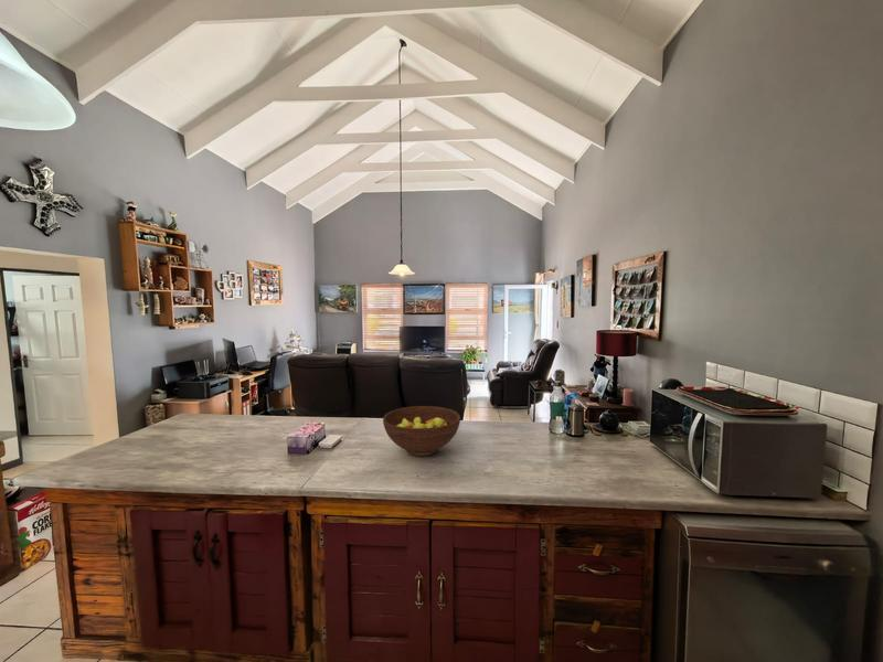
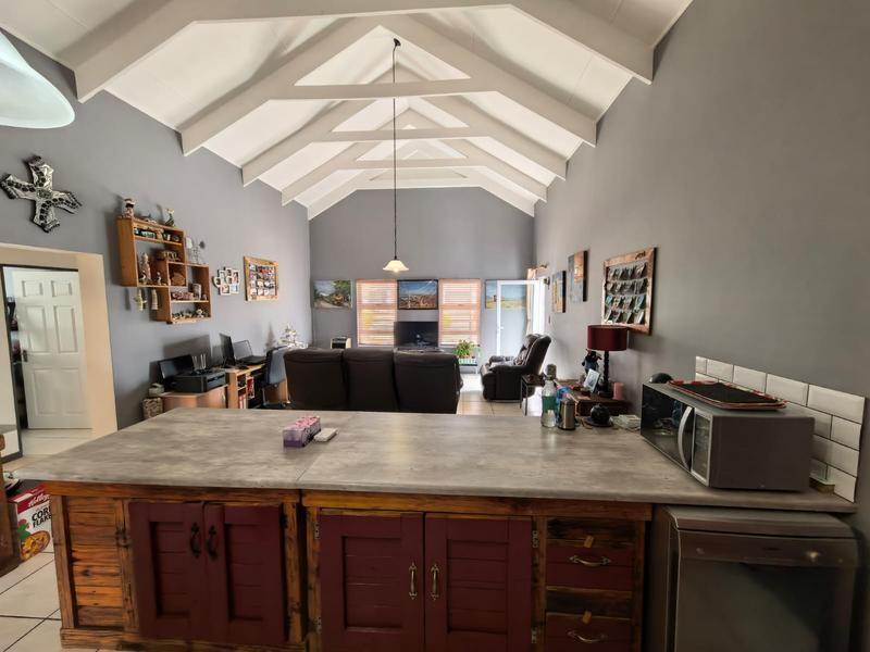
- fruit bowl [382,405,461,457]
